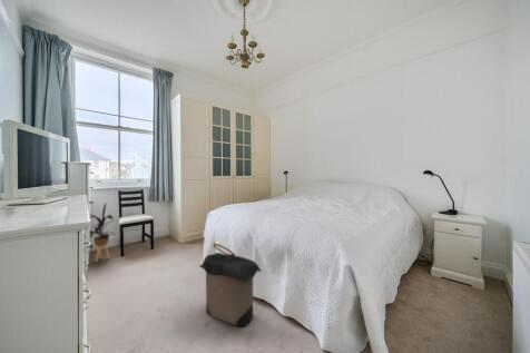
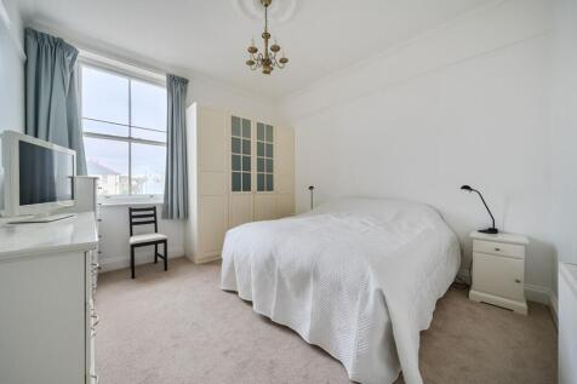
- house plant [89,202,117,263]
- laundry hamper [198,242,263,327]
